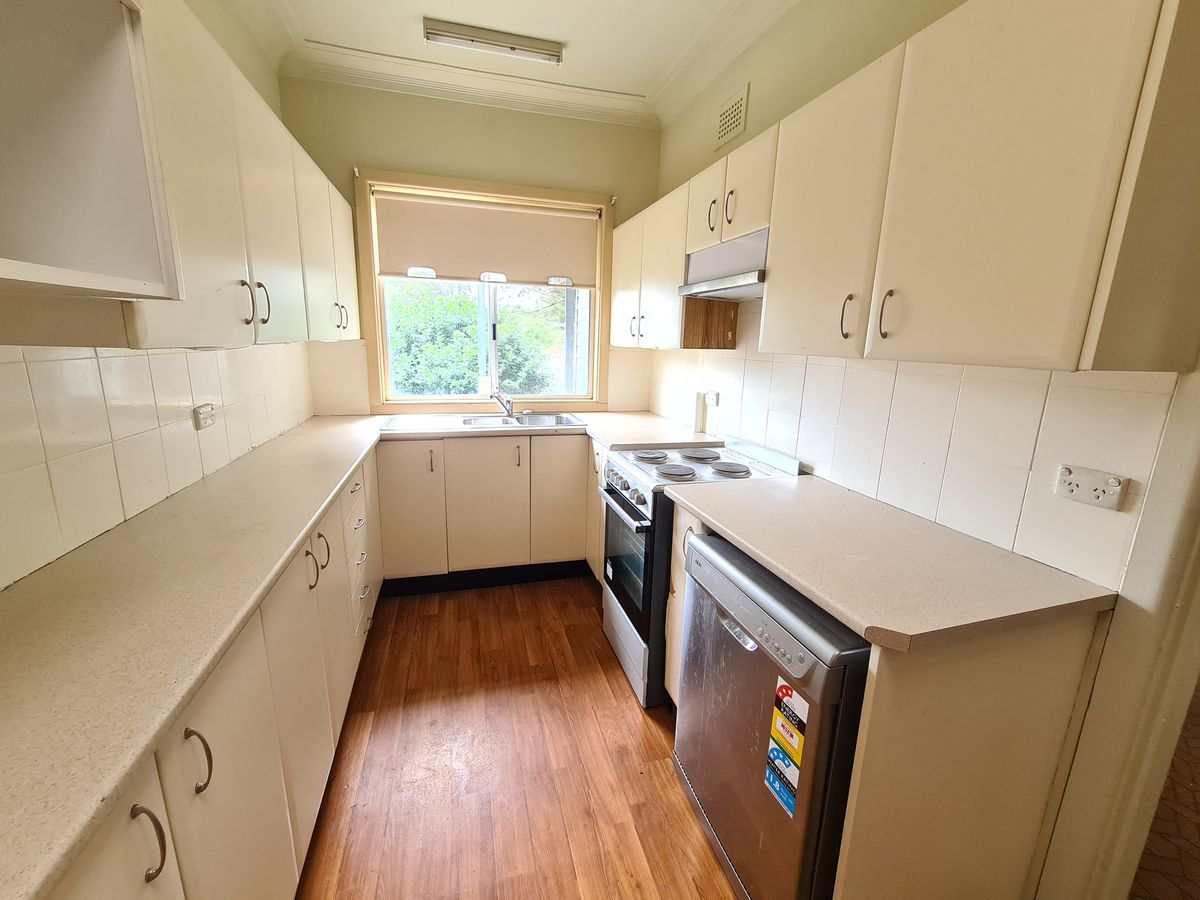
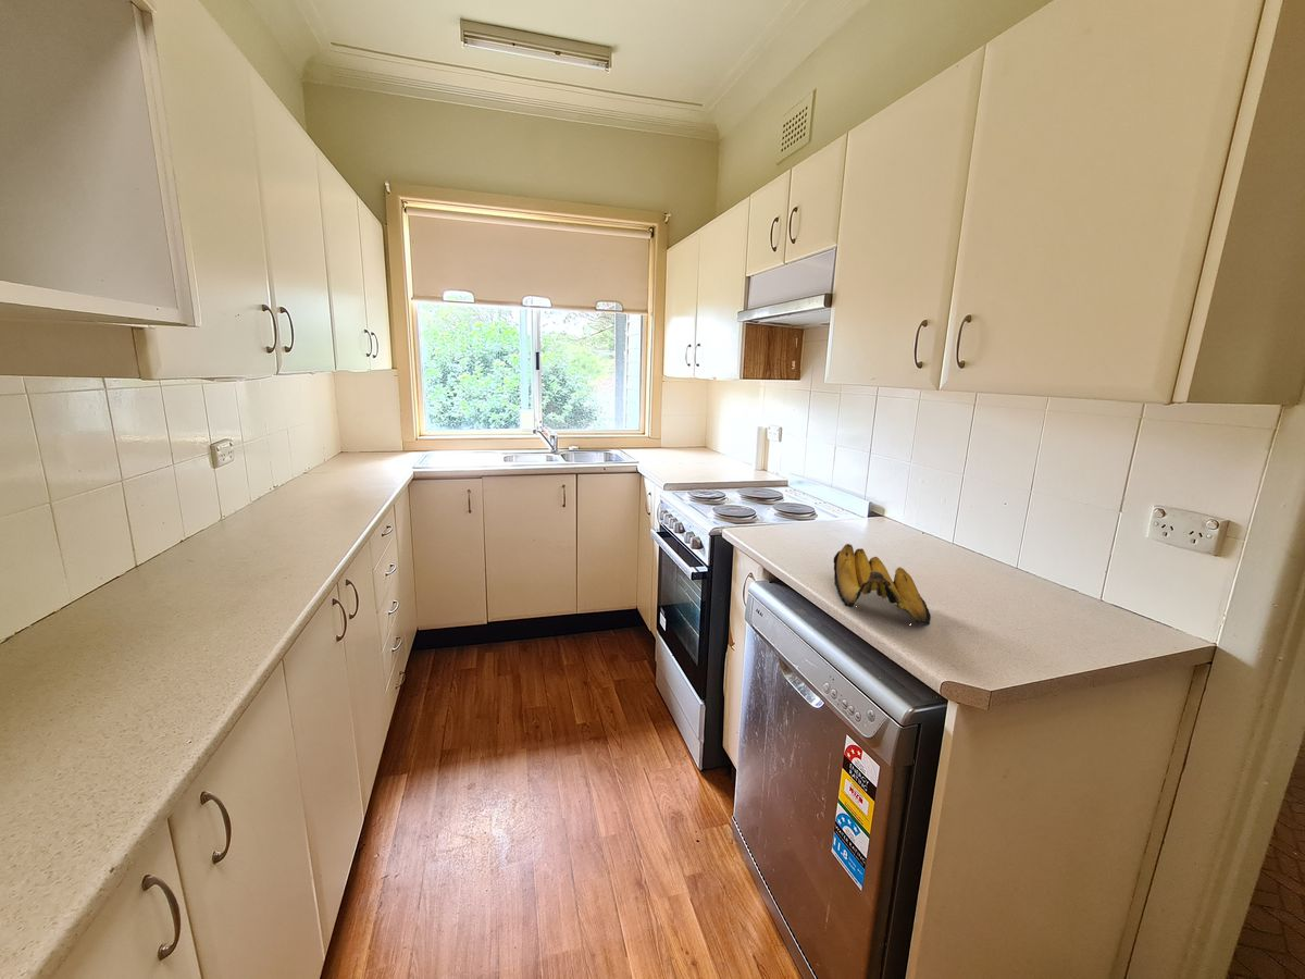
+ banana bunch [832,543,932,625]
